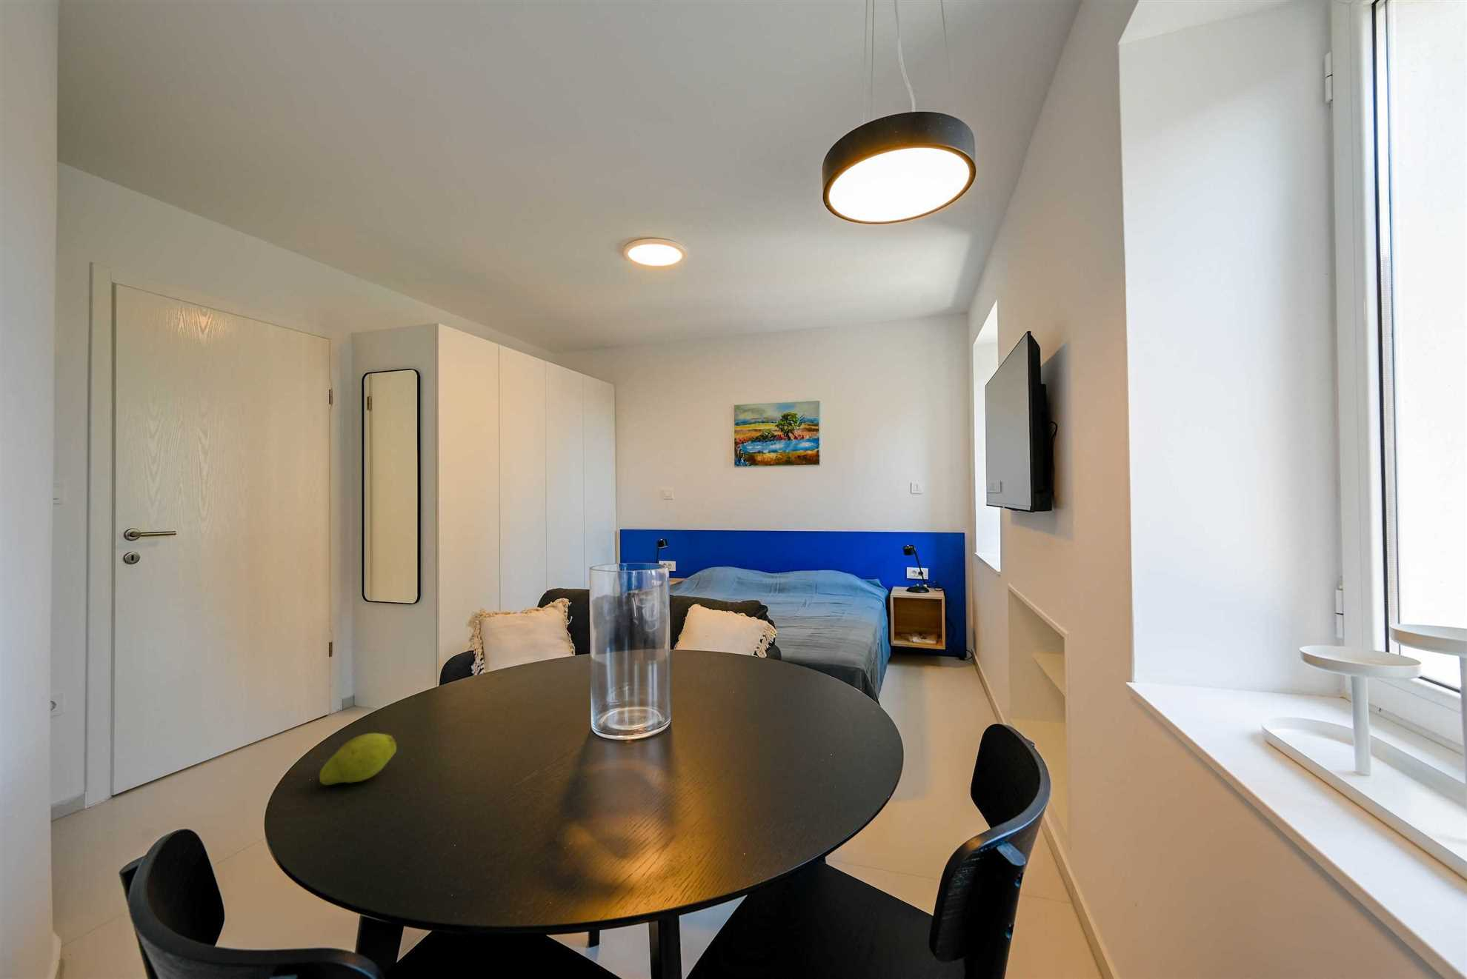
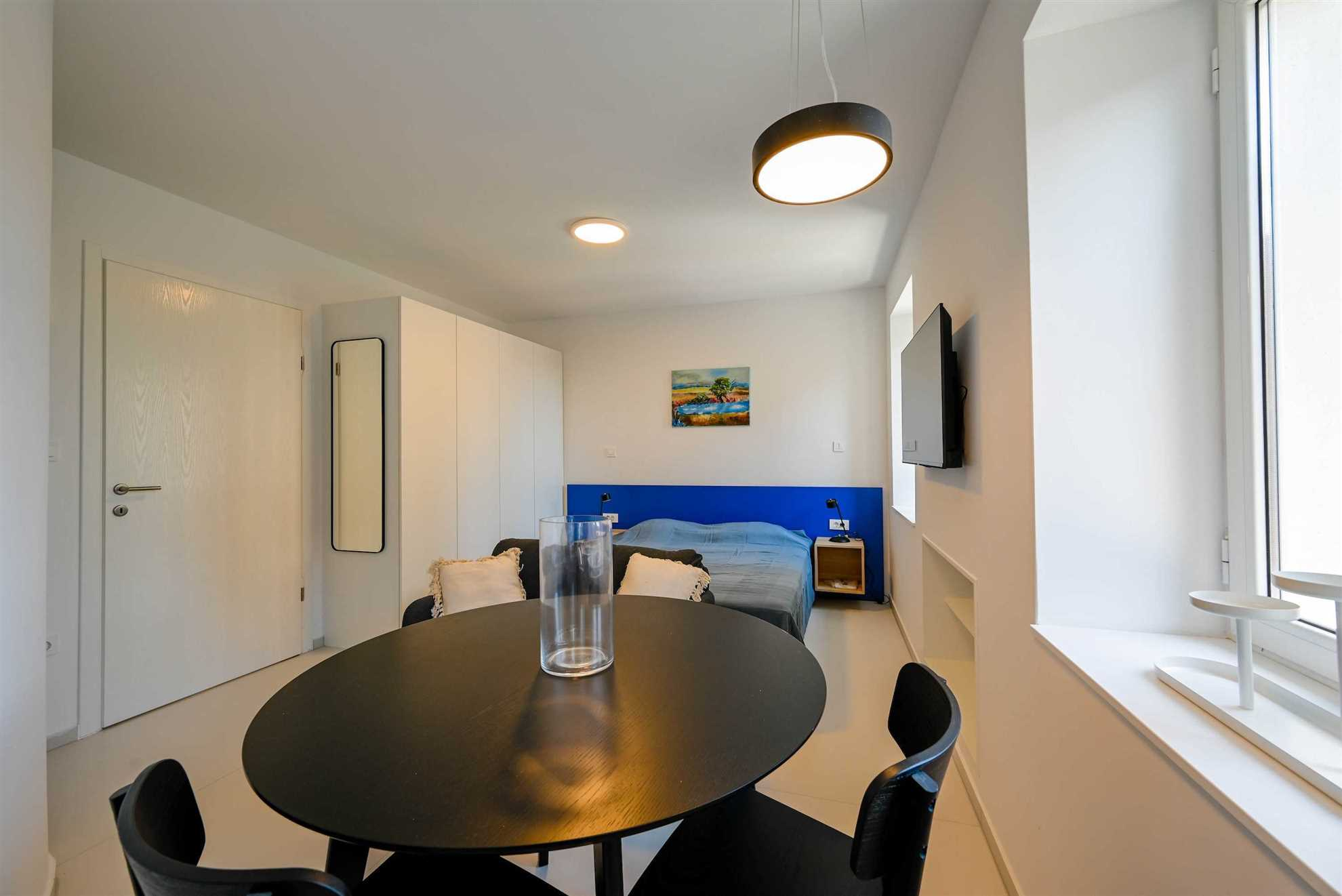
- fruit [318,732,397,786]
